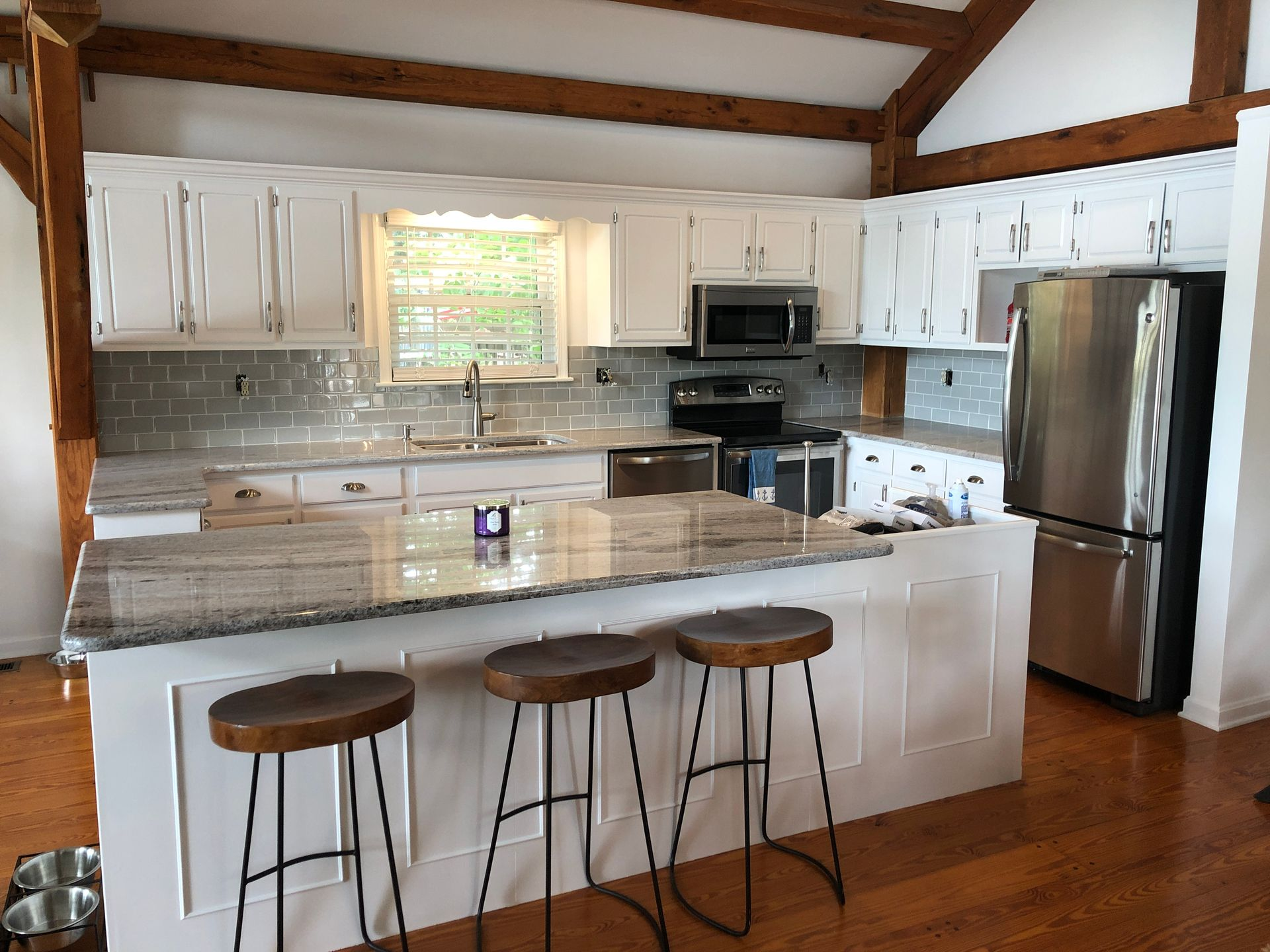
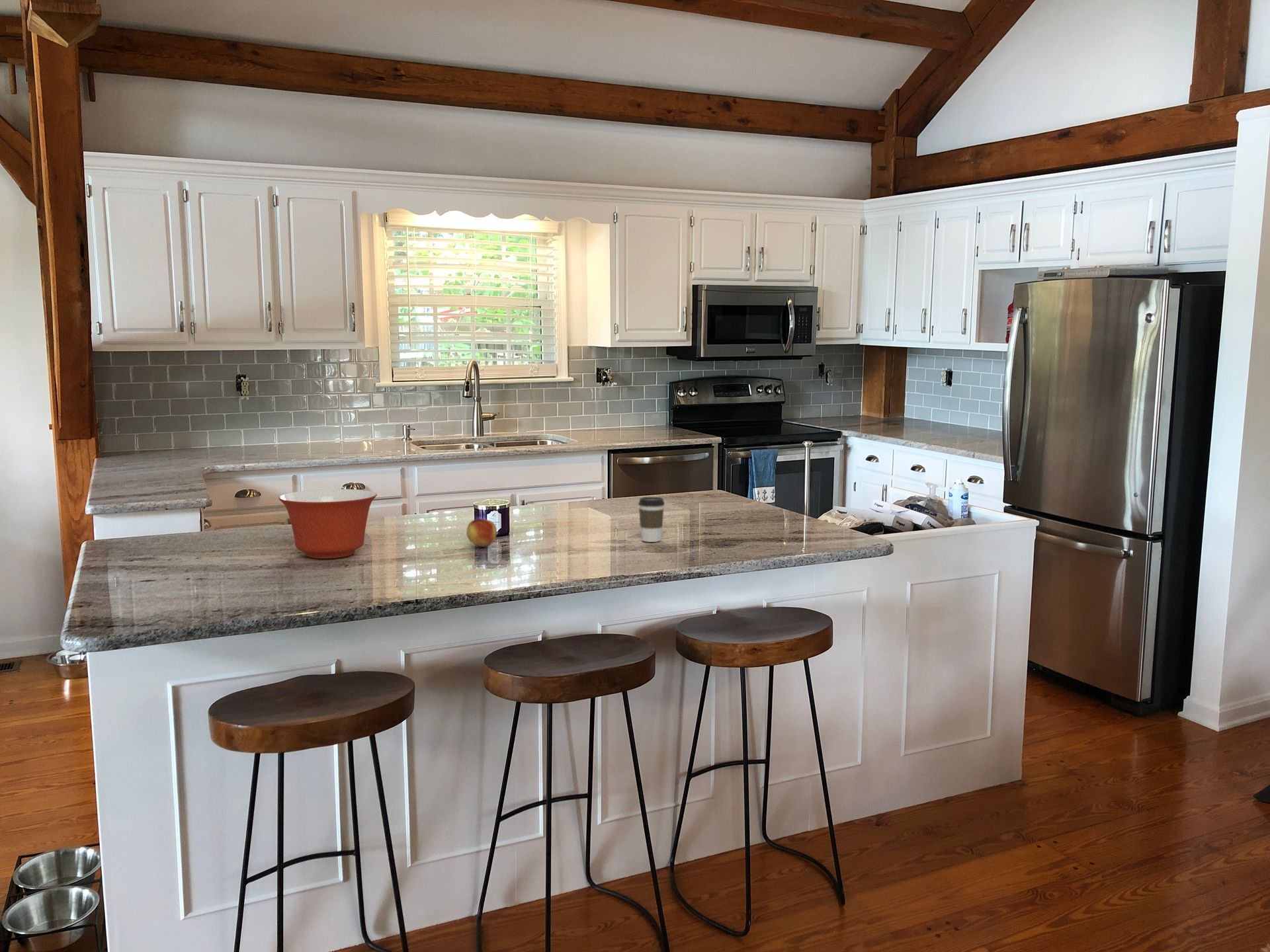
+ fruit [466,518,497,547]
+ mixing bowl [278,489,378,559]
+ coffee cup [638,496,665,543]
